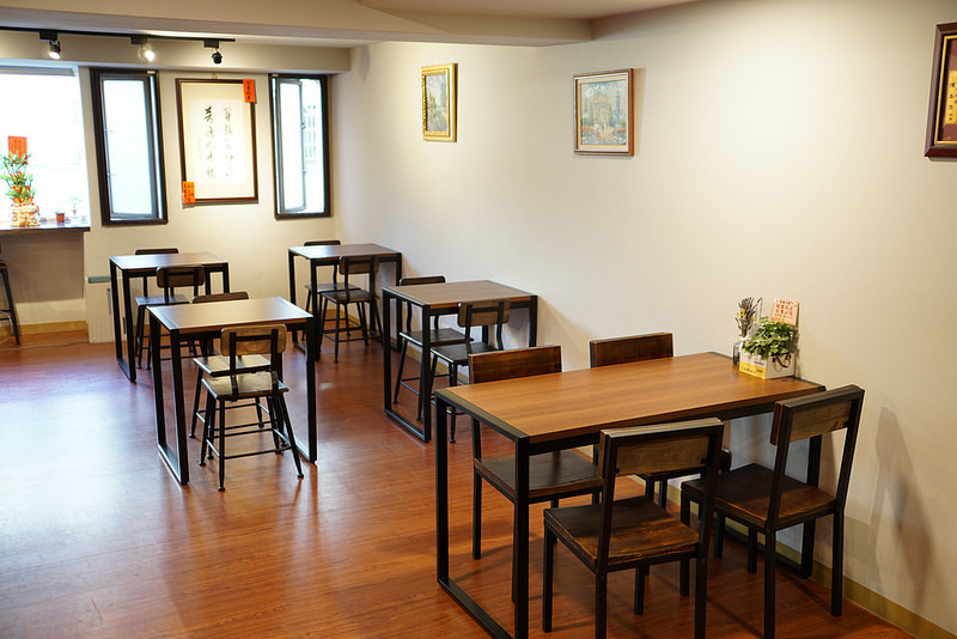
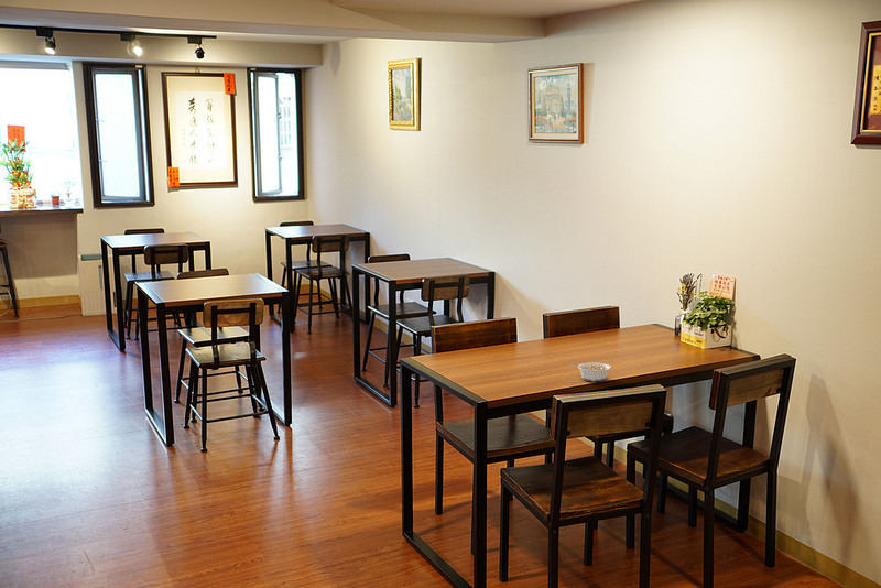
+ legume [569,362,612,382]
